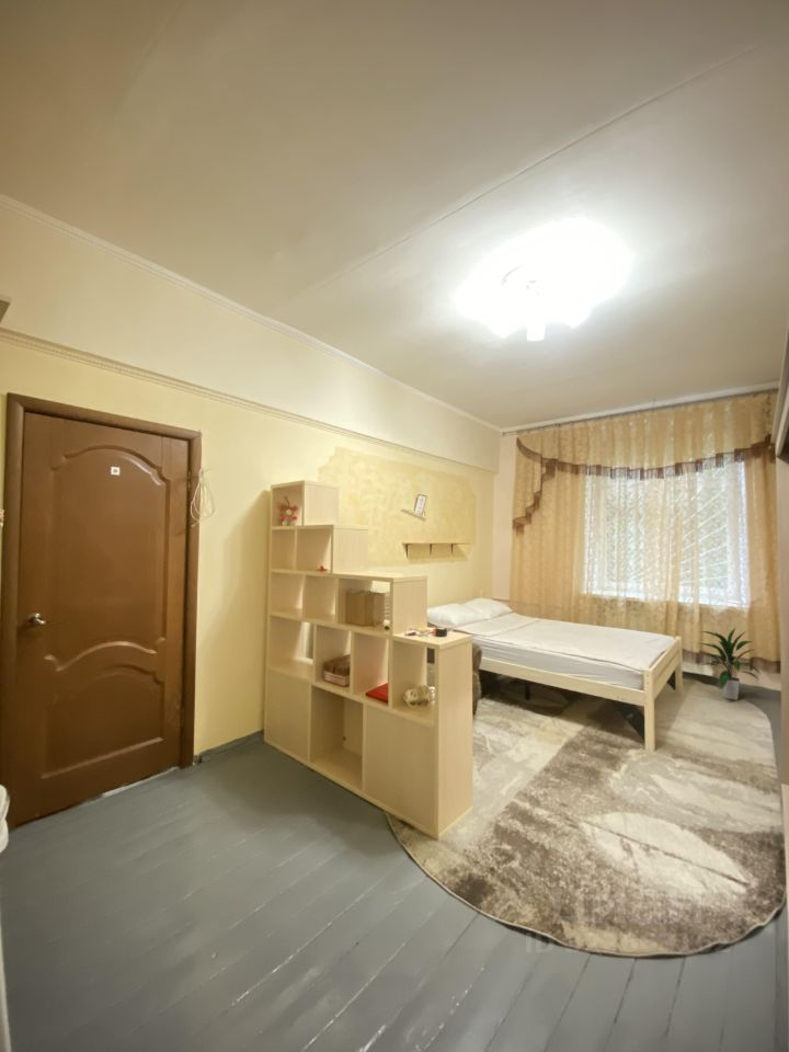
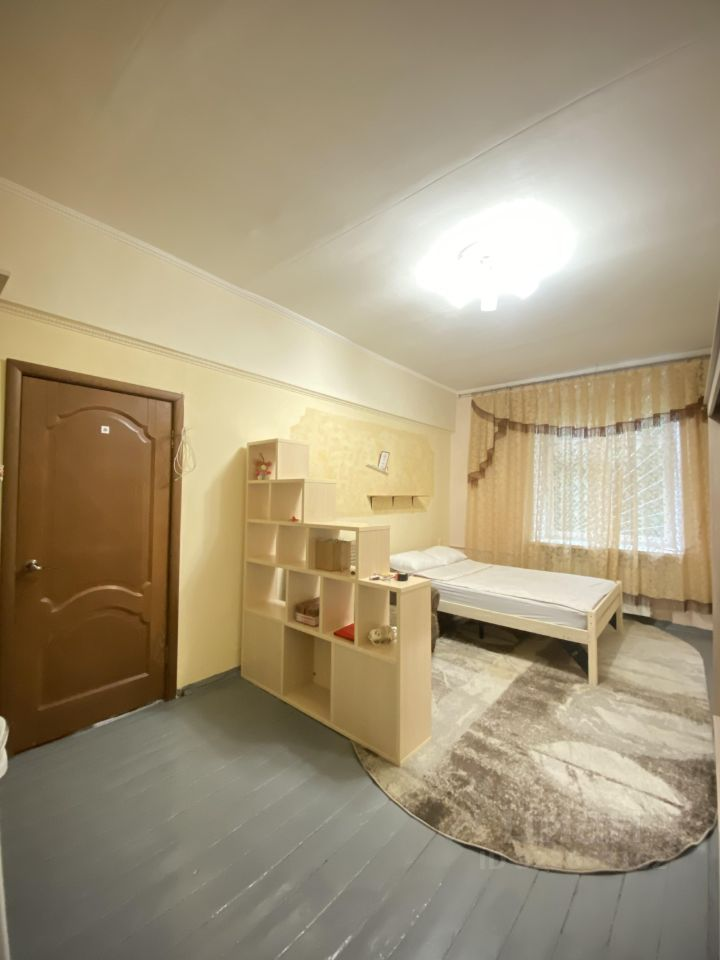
- indoor plant [698,627,762,701]
